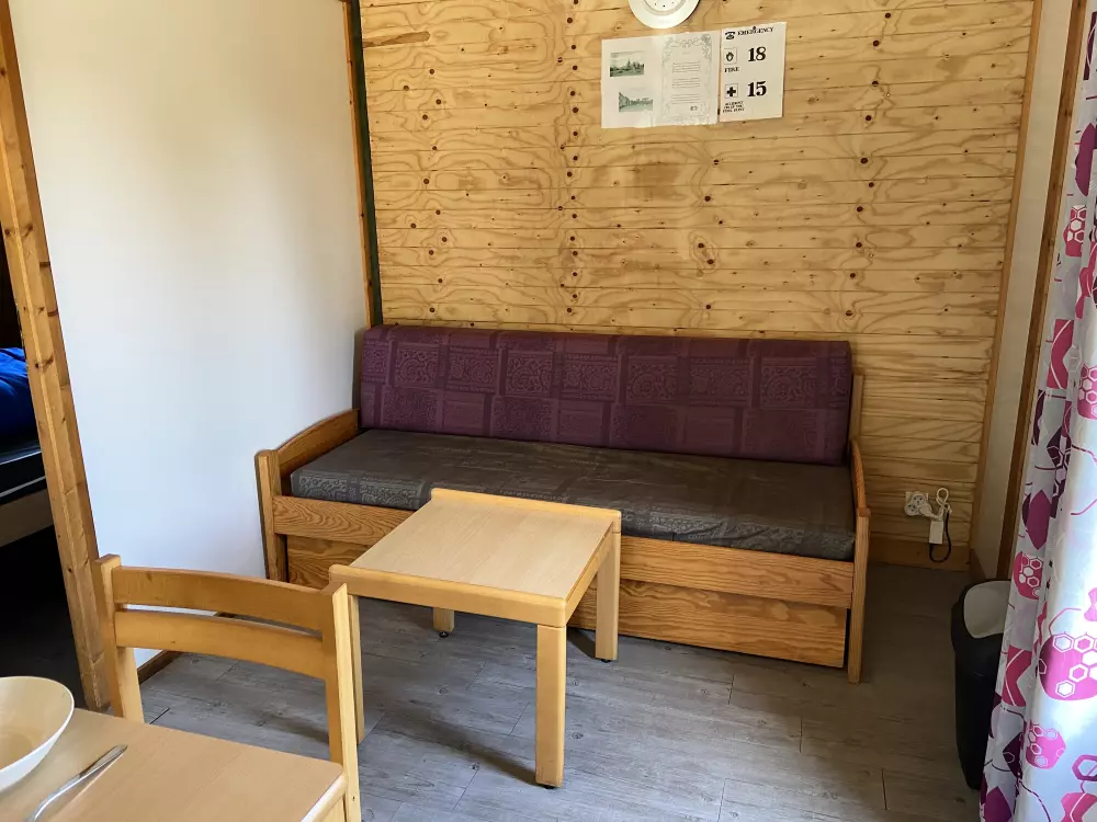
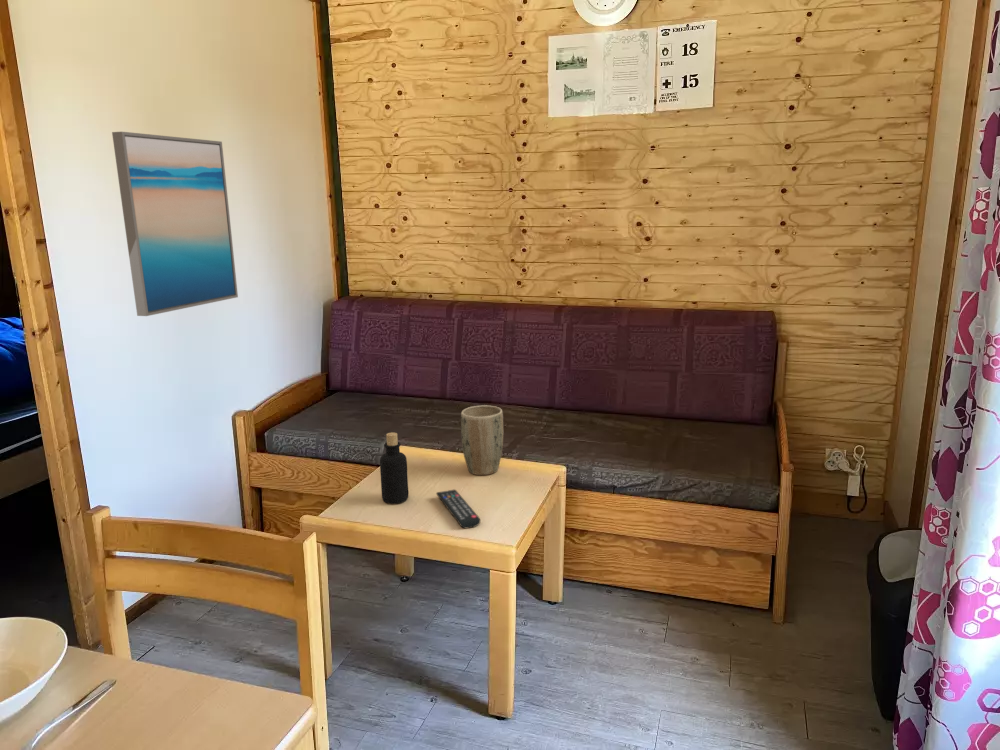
+ wall art [111,131,239,317]
+ bottle [379,432,410,505]
+ remote control [435,488,481,529]
+ plant pot [460,404,504,476]
